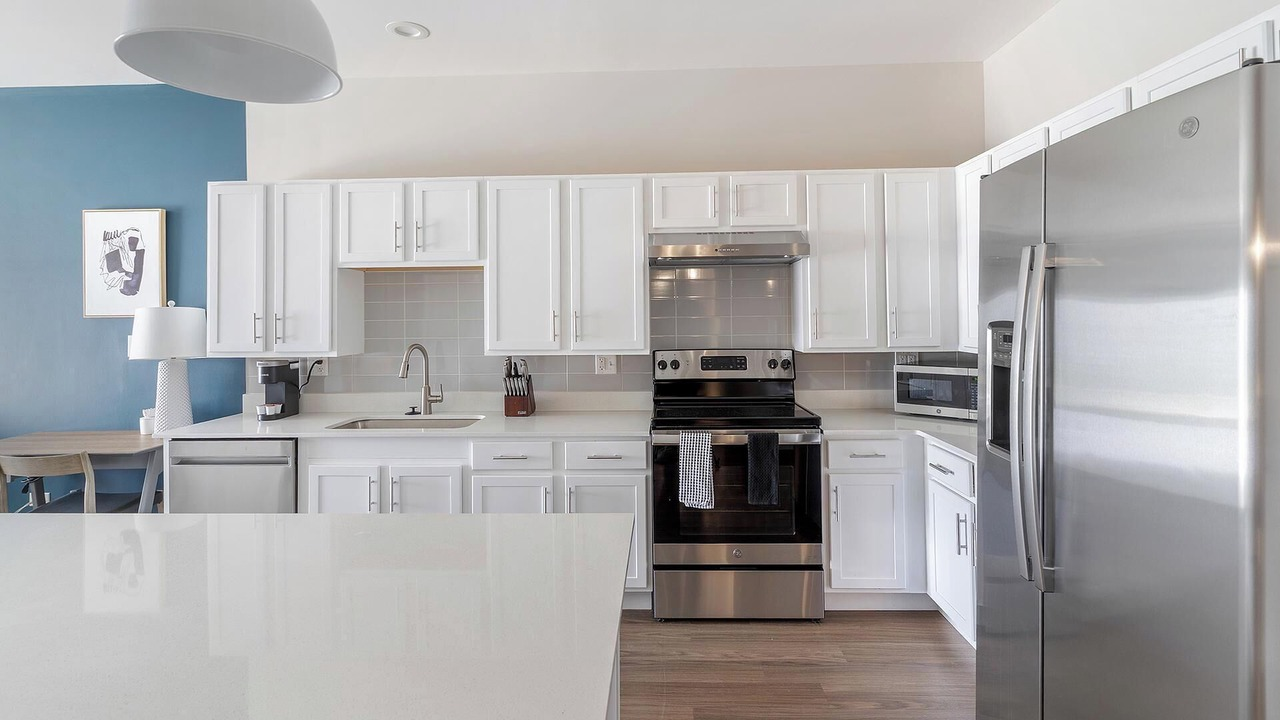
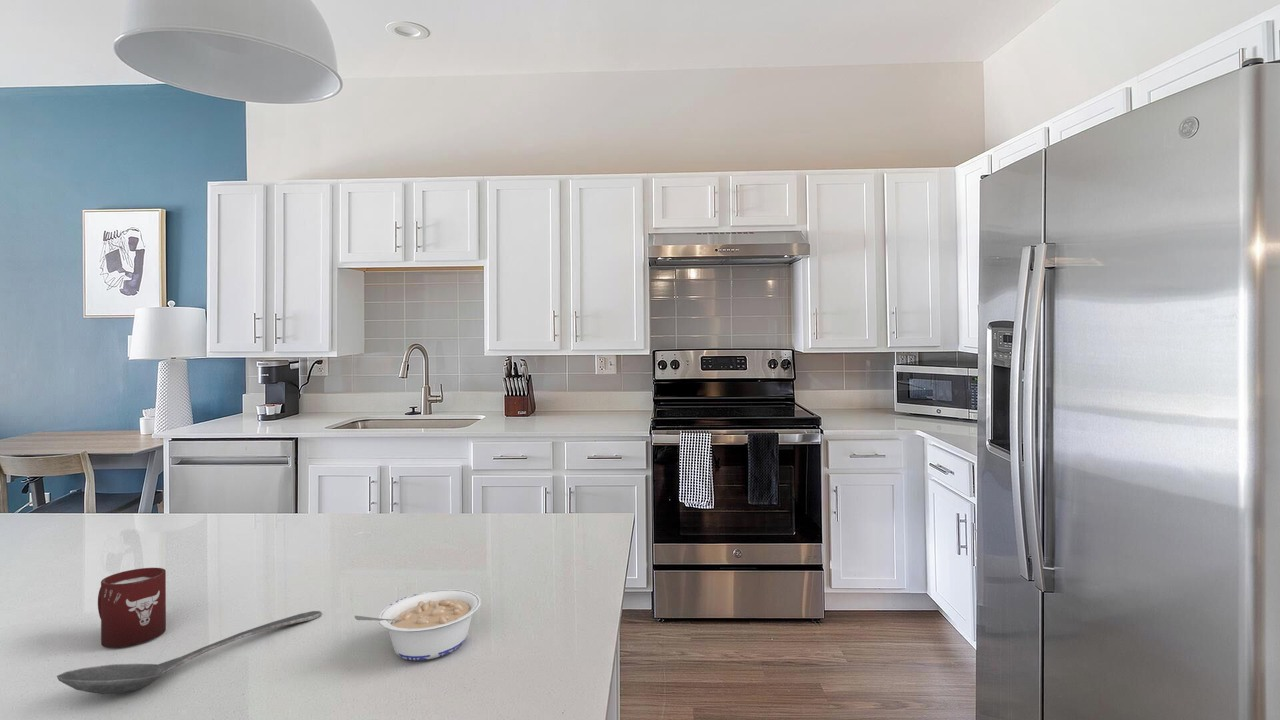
+ stirrer [56,610,322,696]
+ cup [97,567,167,649]
+ legume [354,588,482,661]
